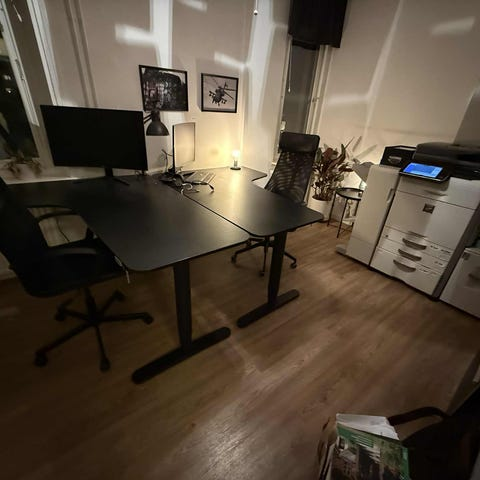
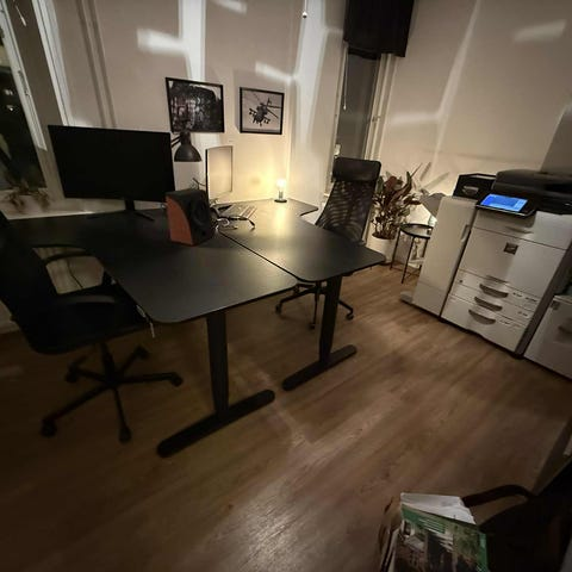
+ speaker [164,187,217,247]
